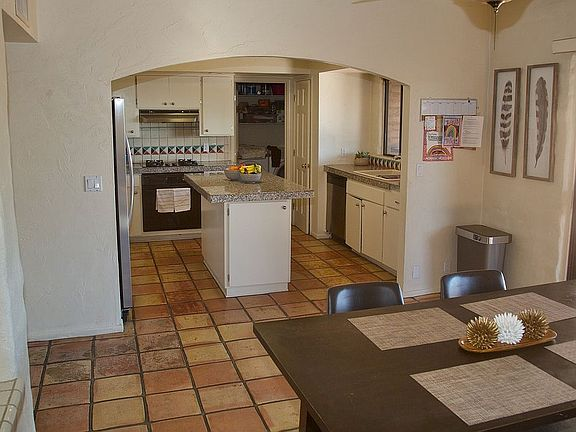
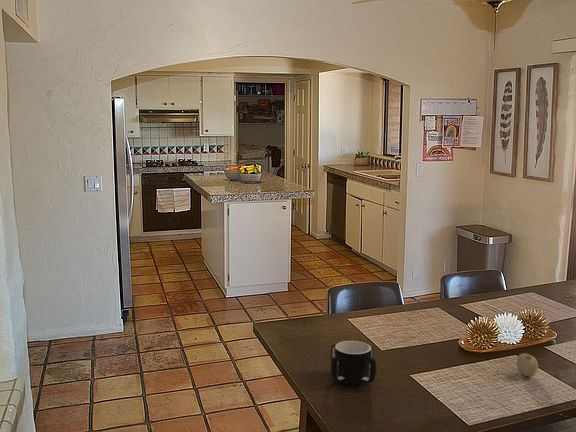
+ mug [330,340,377,386]
+ fruit [516,353,539,378]
